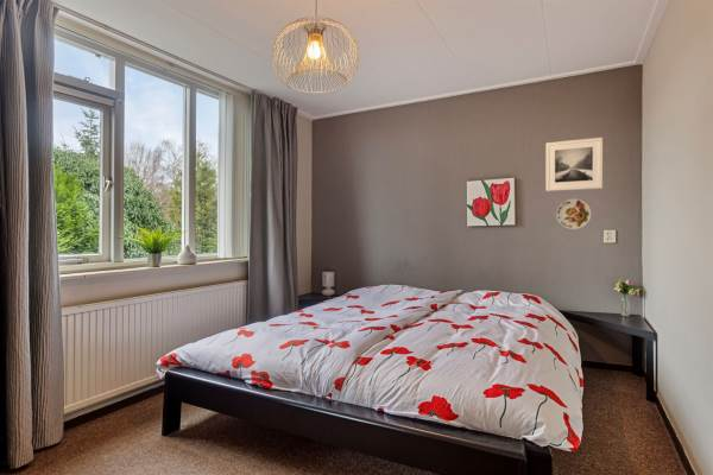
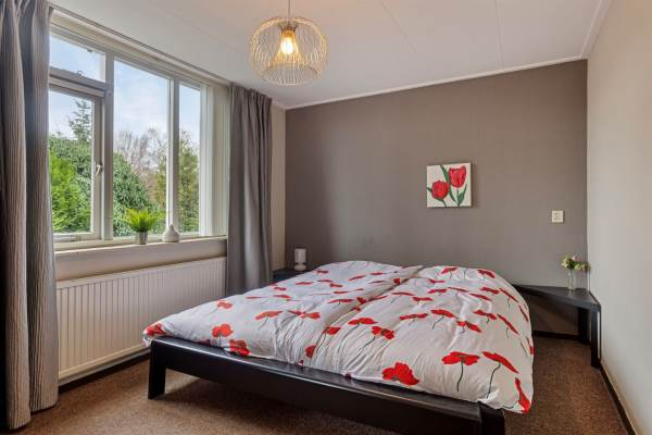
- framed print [544,137,604,192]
- decorative plate [555,197,592,230]
